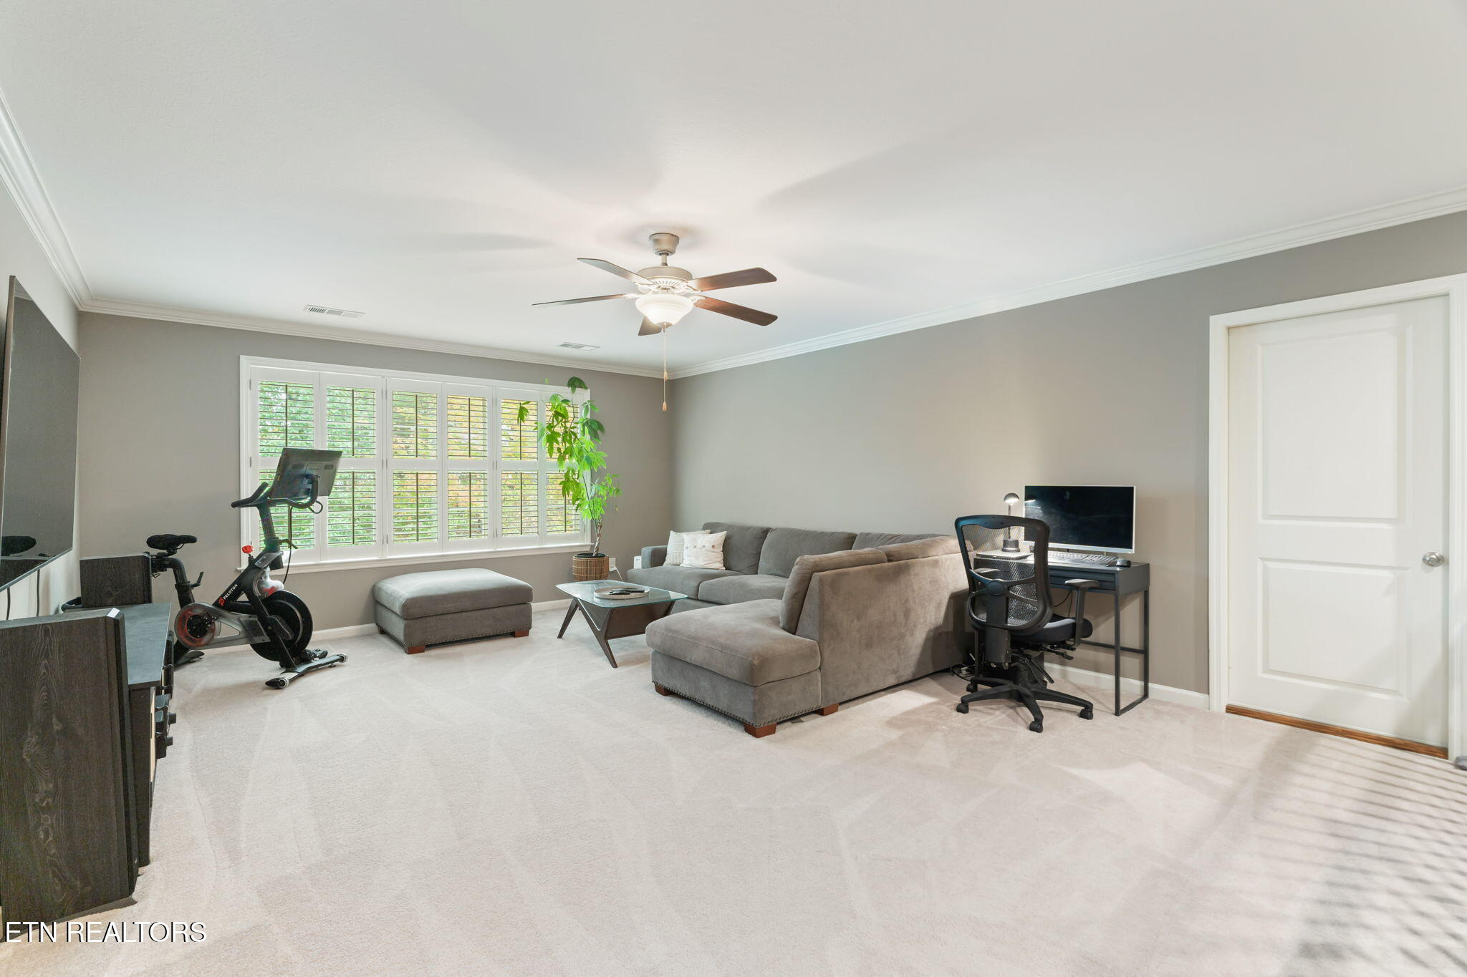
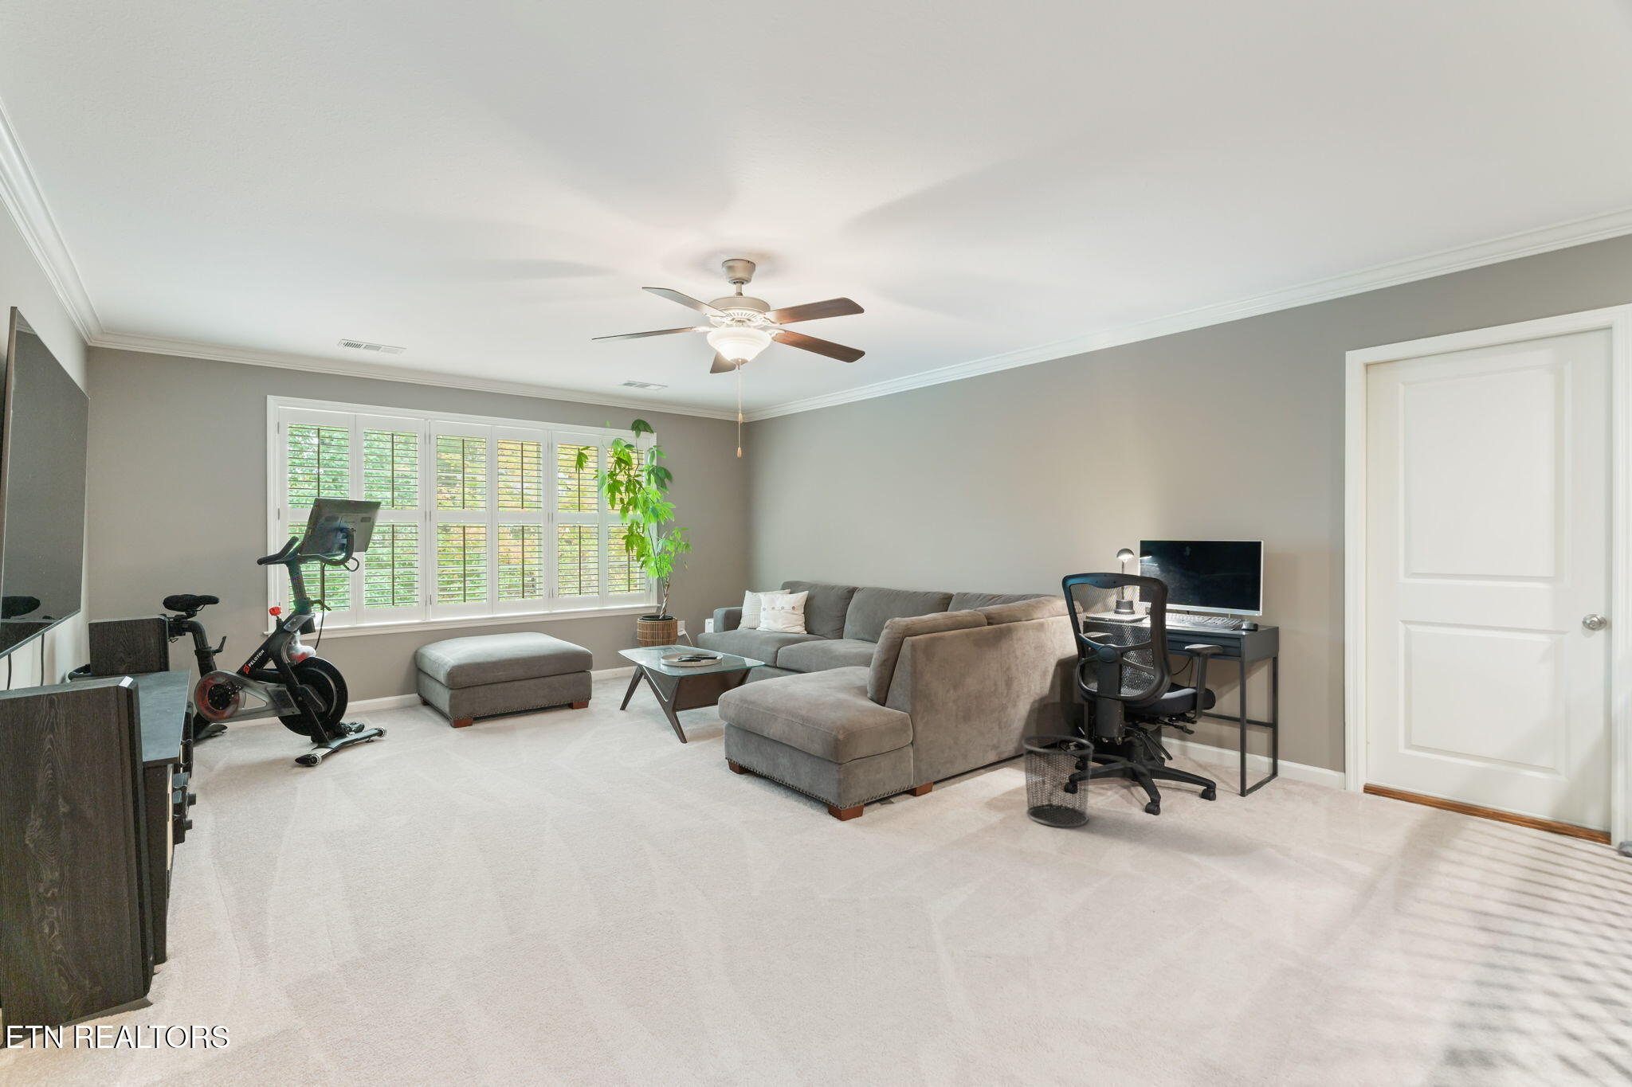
+ waste bin [1020,734,1094,829]
